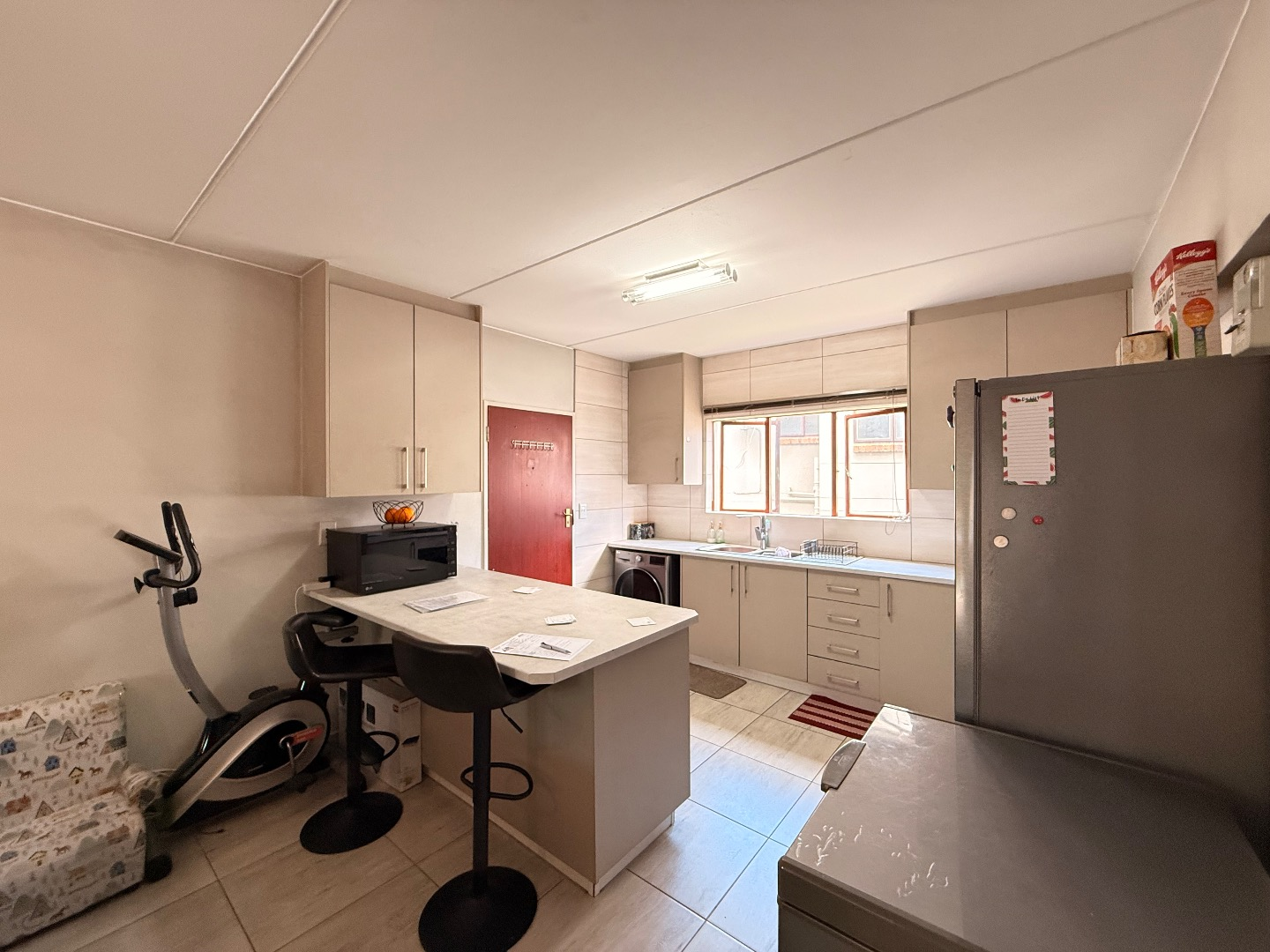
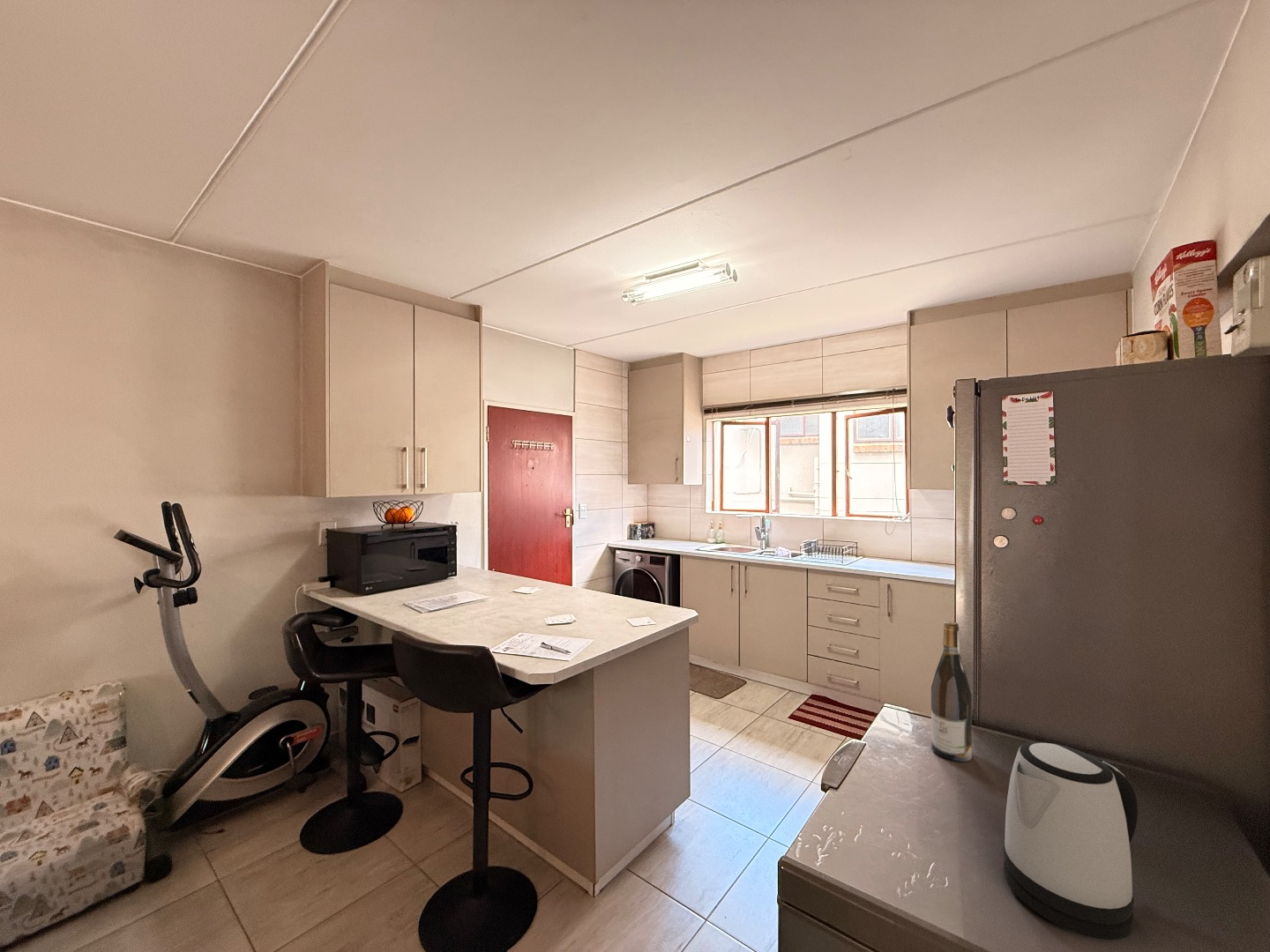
+ wine bottle [930,621,973,762]
+ kettle [1003,741,1139,941]
